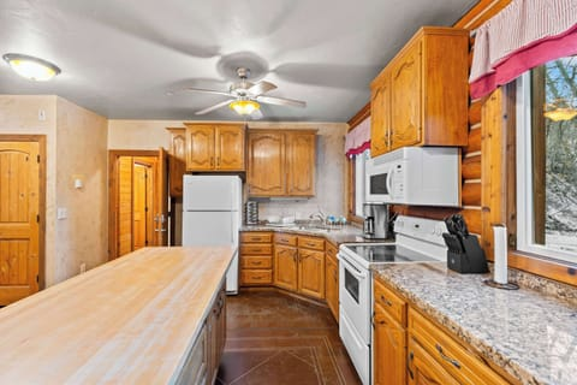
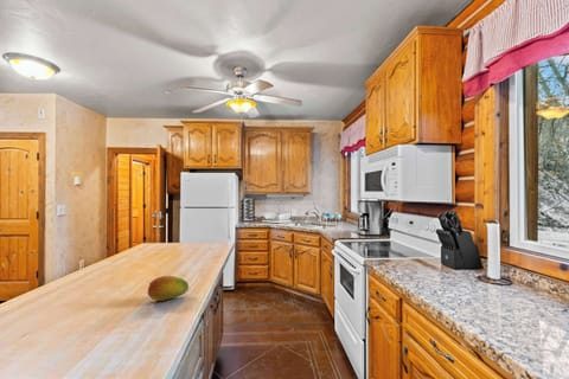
+ fruit [147,275,190,302]
